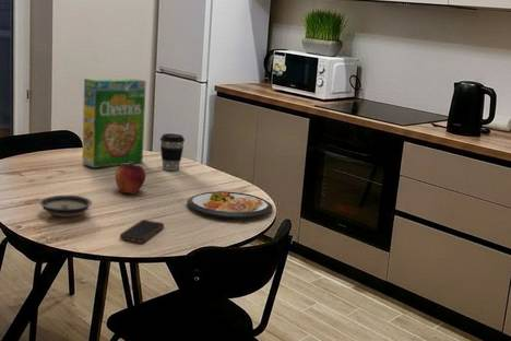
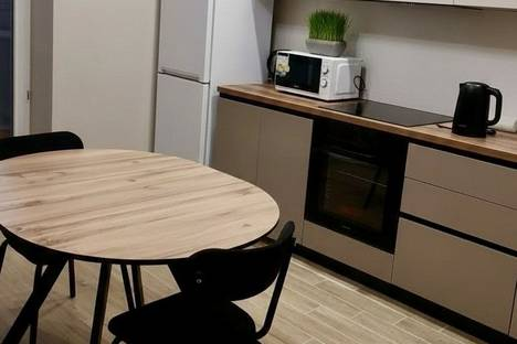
- dish [186,190,274,220]
- fruit [115,162,146,195]
- coffee cup [159,132,186,172]
- saucer [38,195,94,217]
- cereal box [81,78,147,169]
- smartphone [119,219,165,244]
